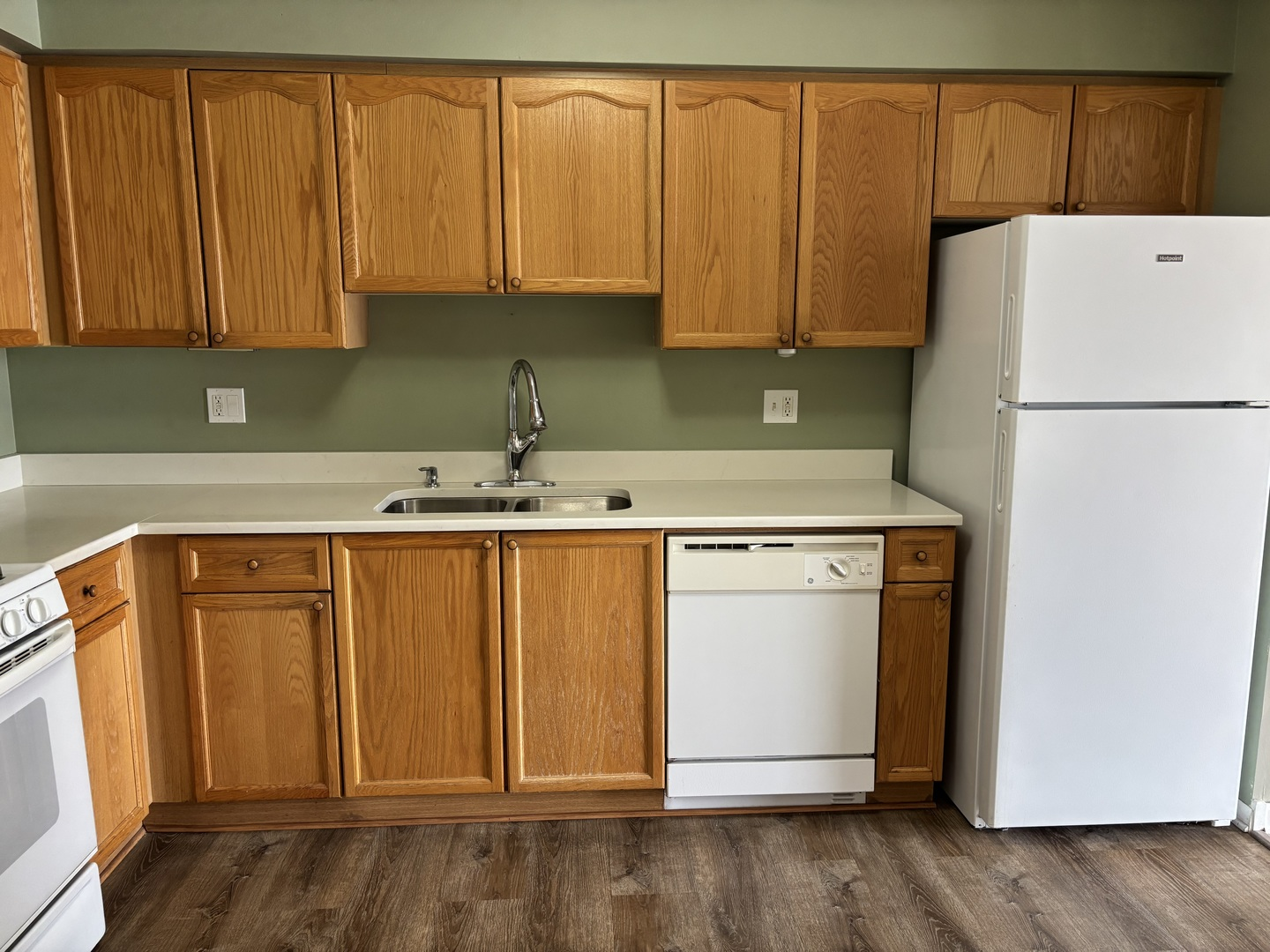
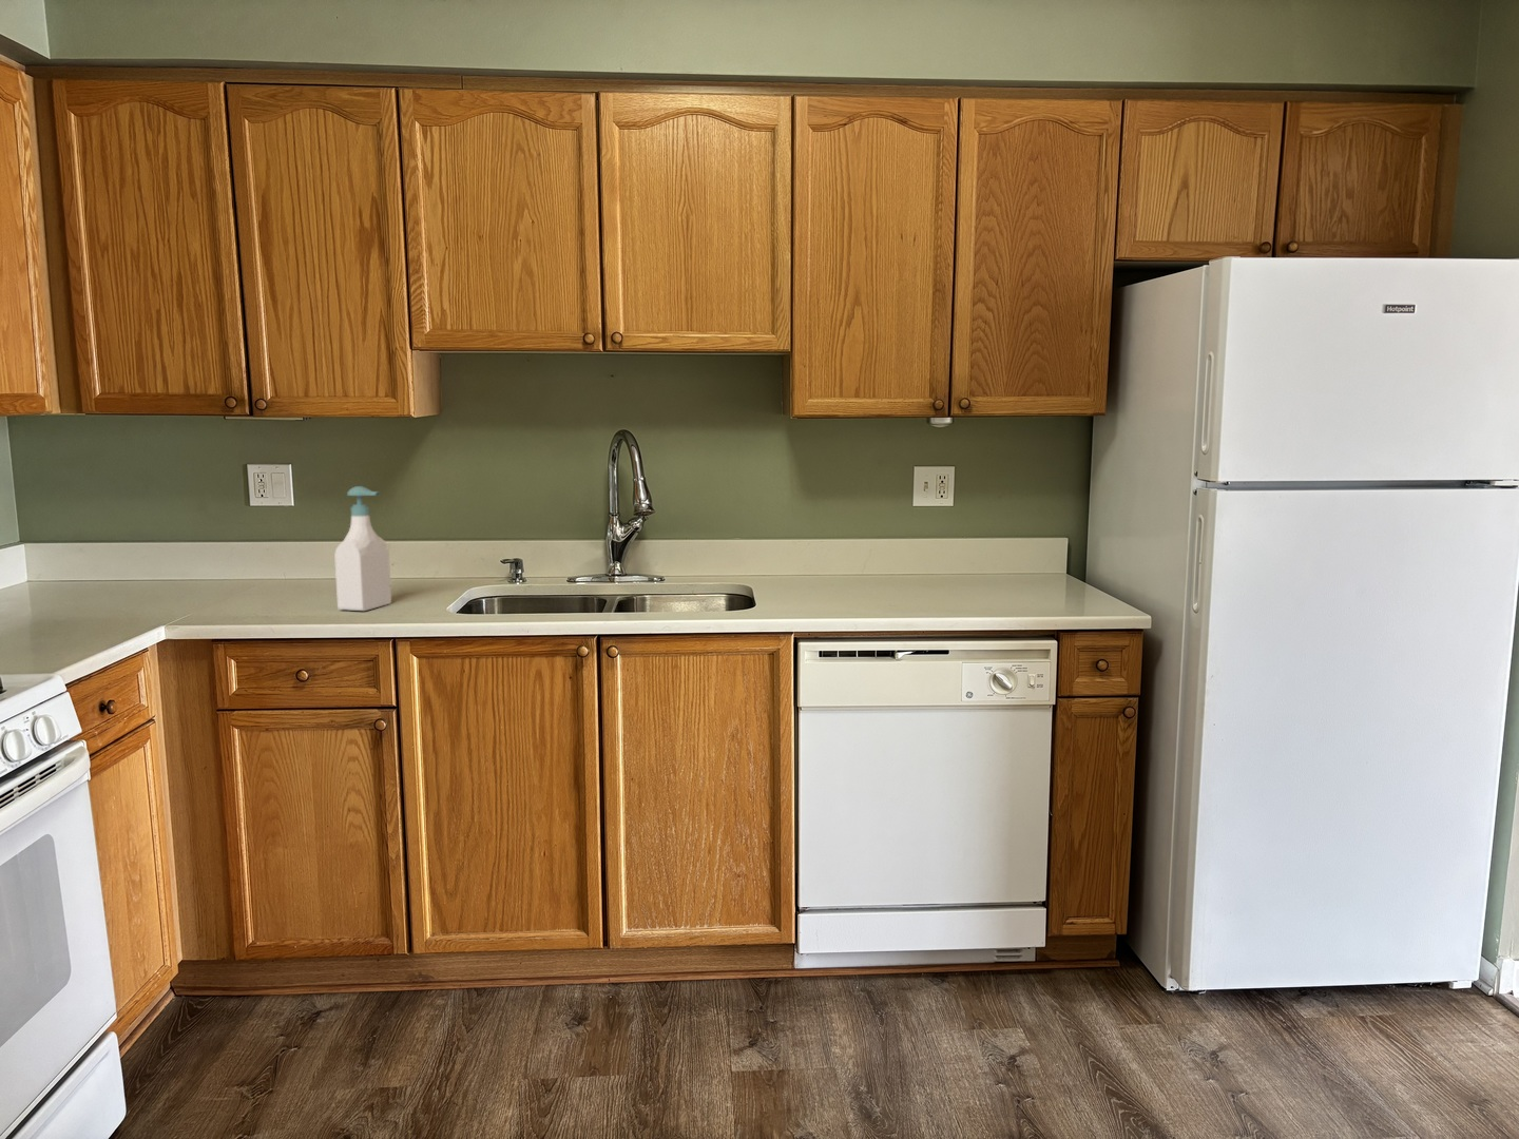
+ soap bottle [334,485,392,611]
